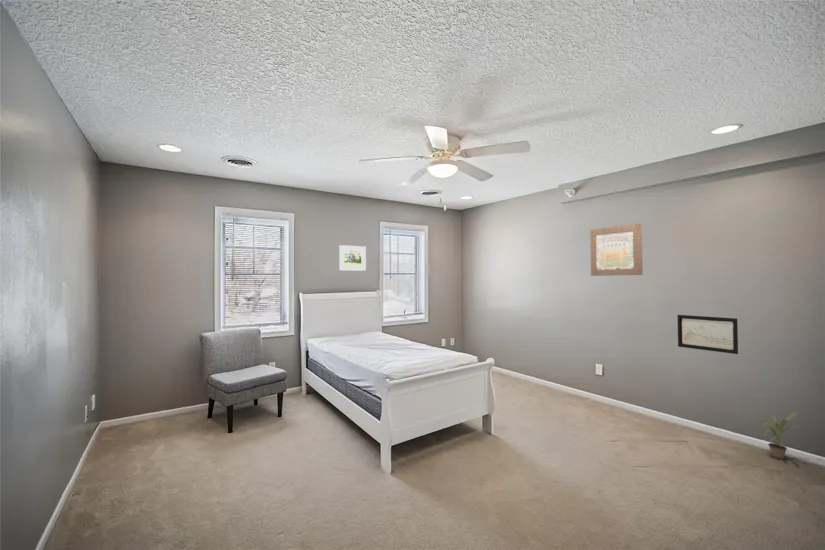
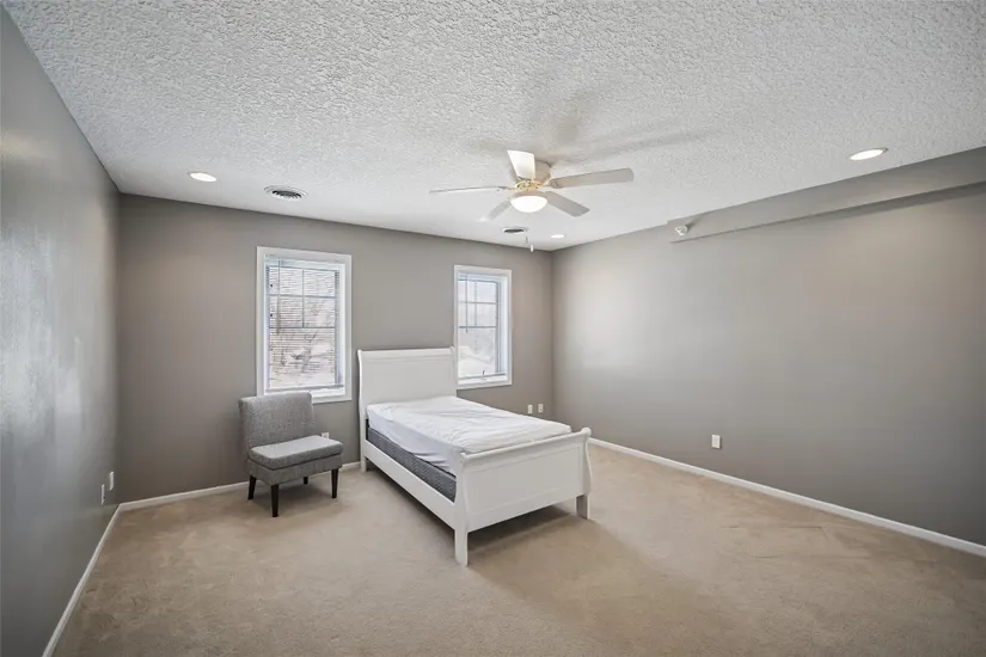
- wall art [589,223,644,277]
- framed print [338,244,367,272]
- wall art [677,314,739,355]
- potted plant [761,412,801,460]
